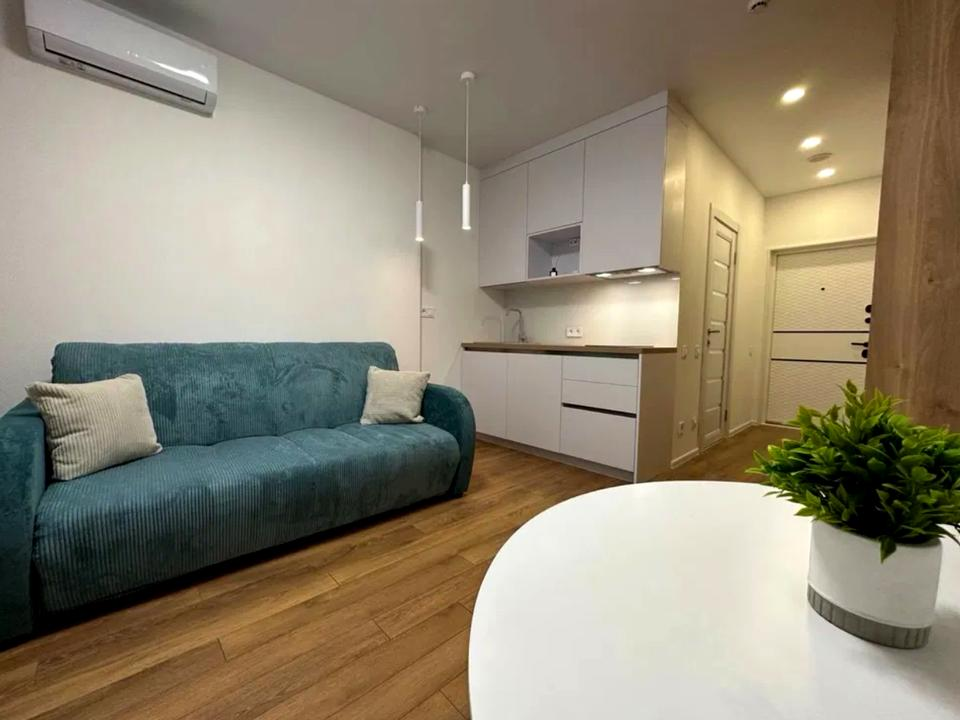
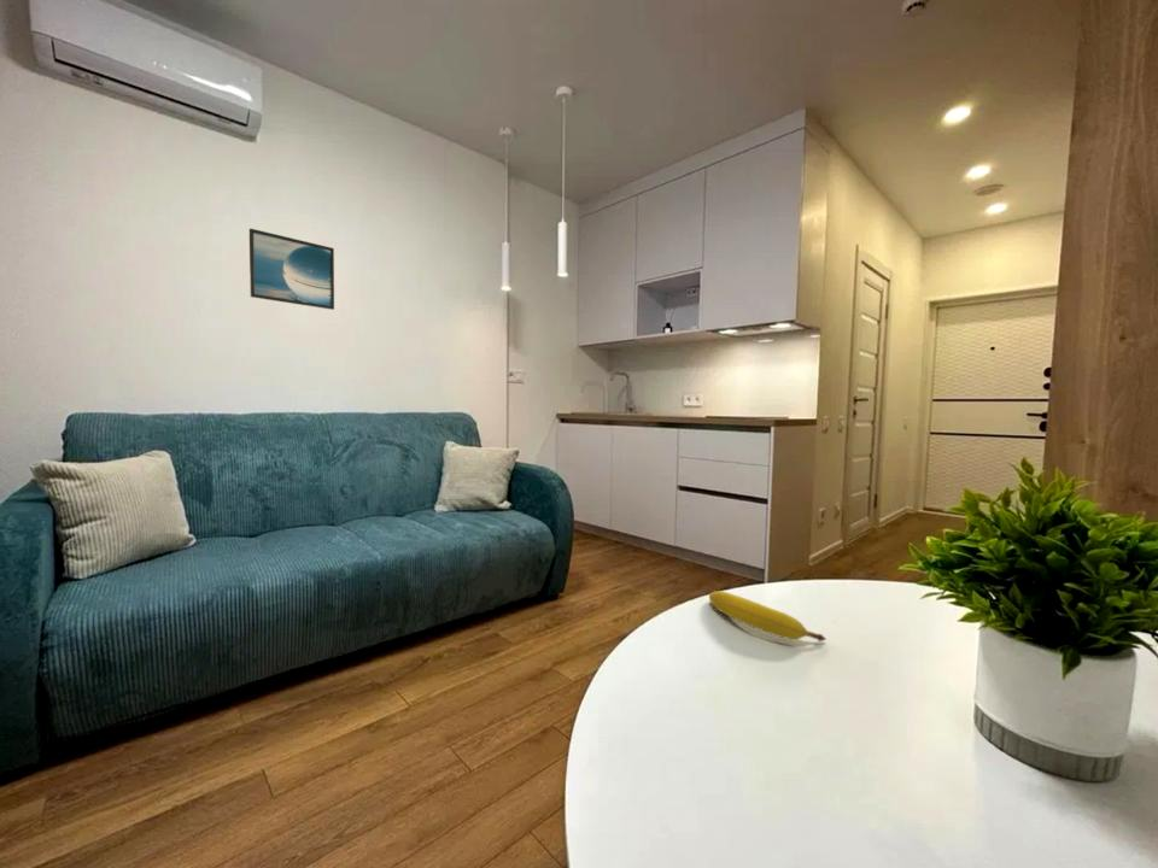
+ fruit [708,590,826,643]
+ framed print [248,228,335,311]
